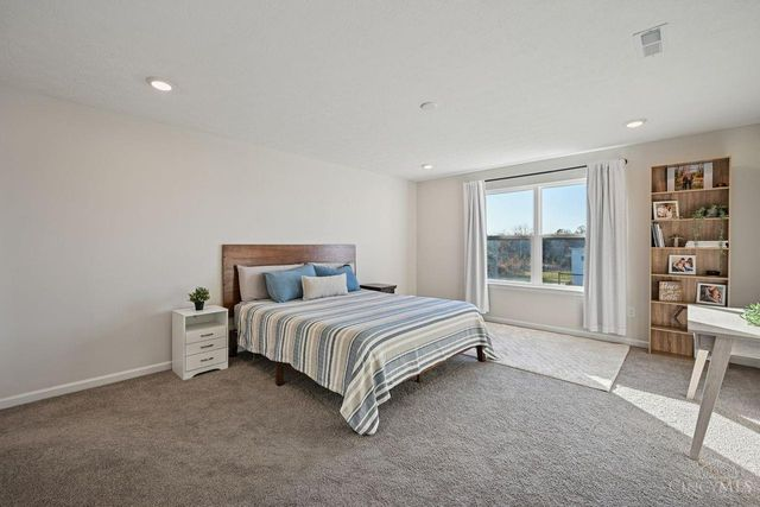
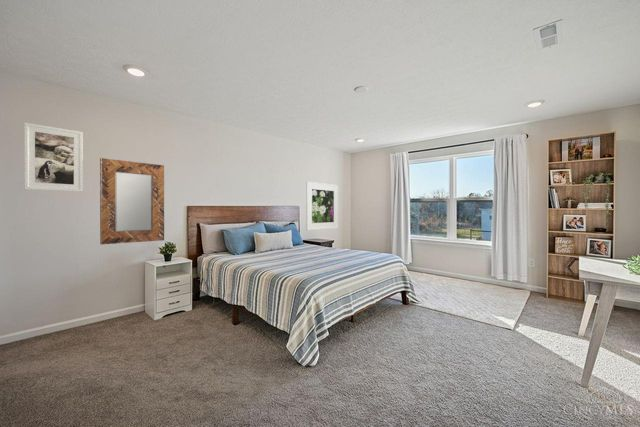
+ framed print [305,181,339,231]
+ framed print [23,122,84,193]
+ home mirror [99,157,165,246]
